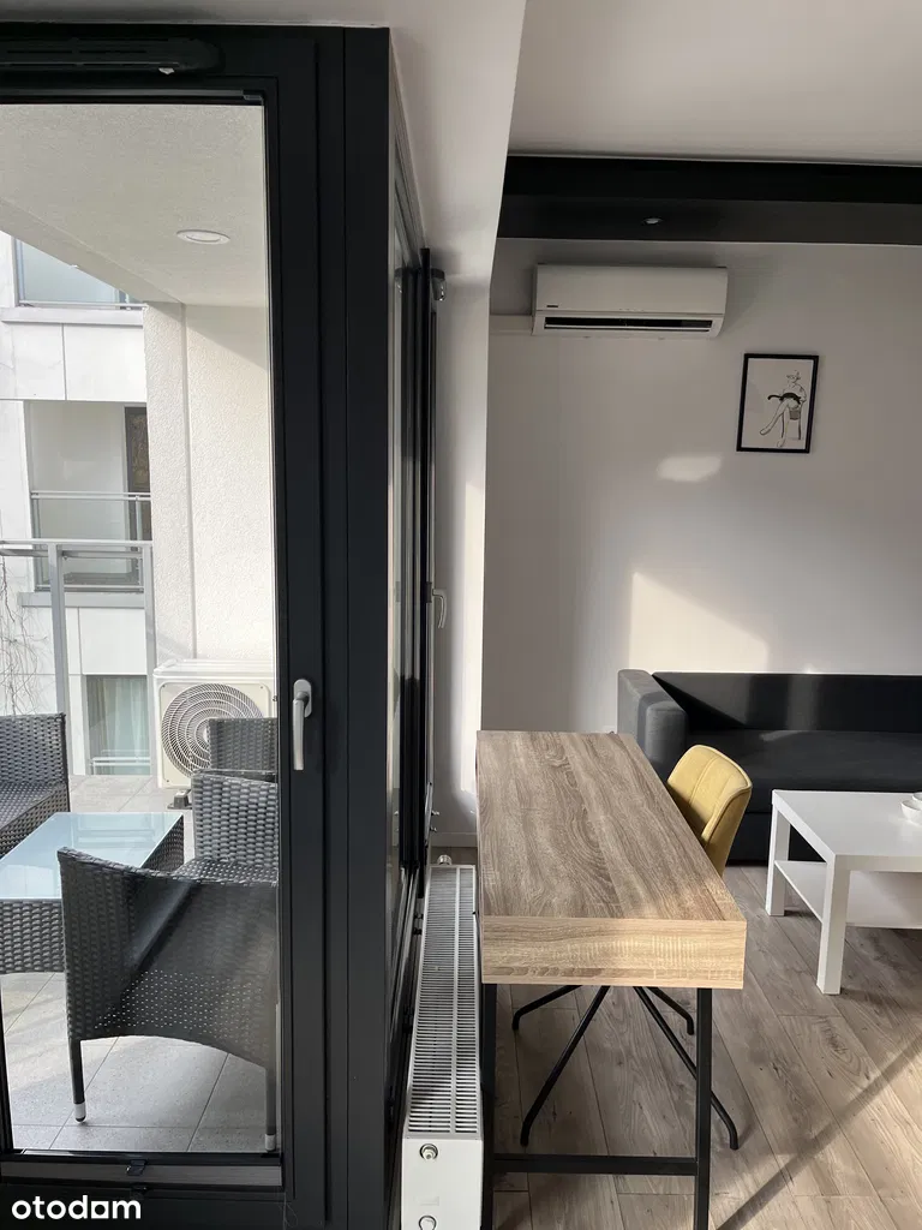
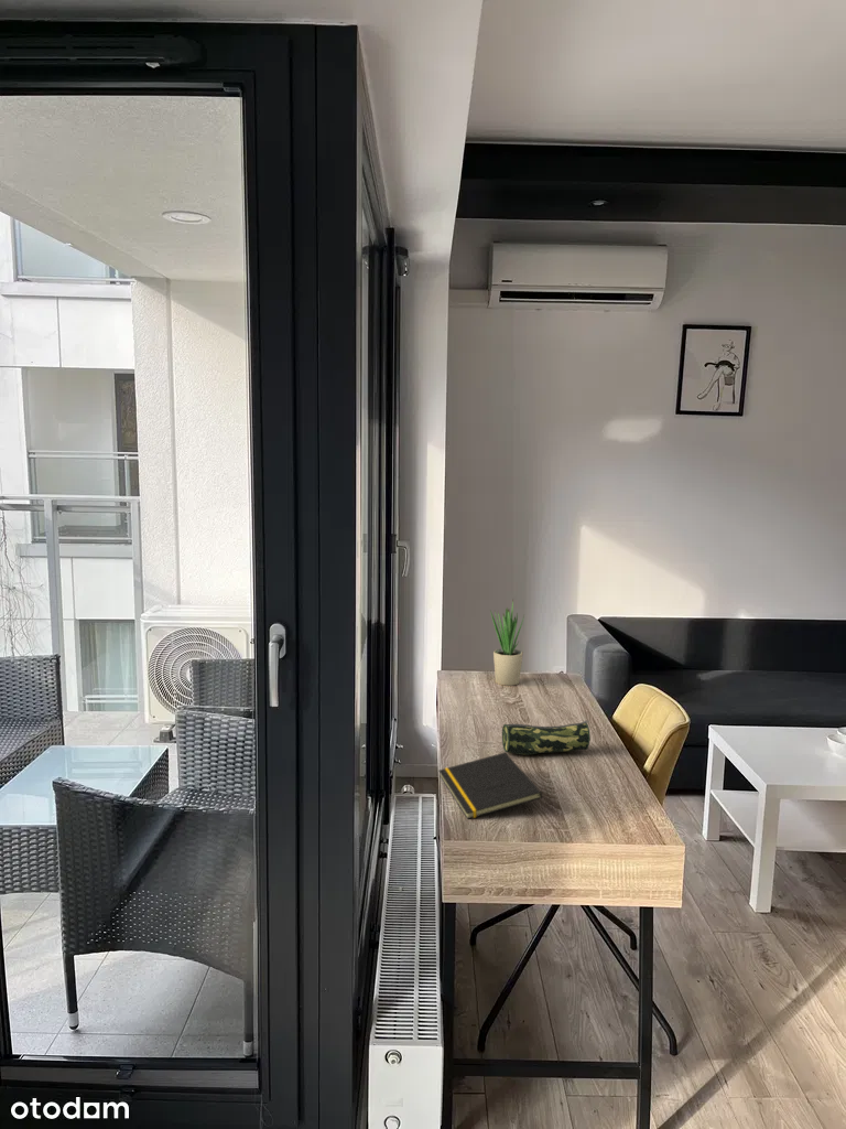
+ pencil case [501,720,592,756]
+ notepad [438,752,543,820]
+ potted plant [489,599,525,687]
